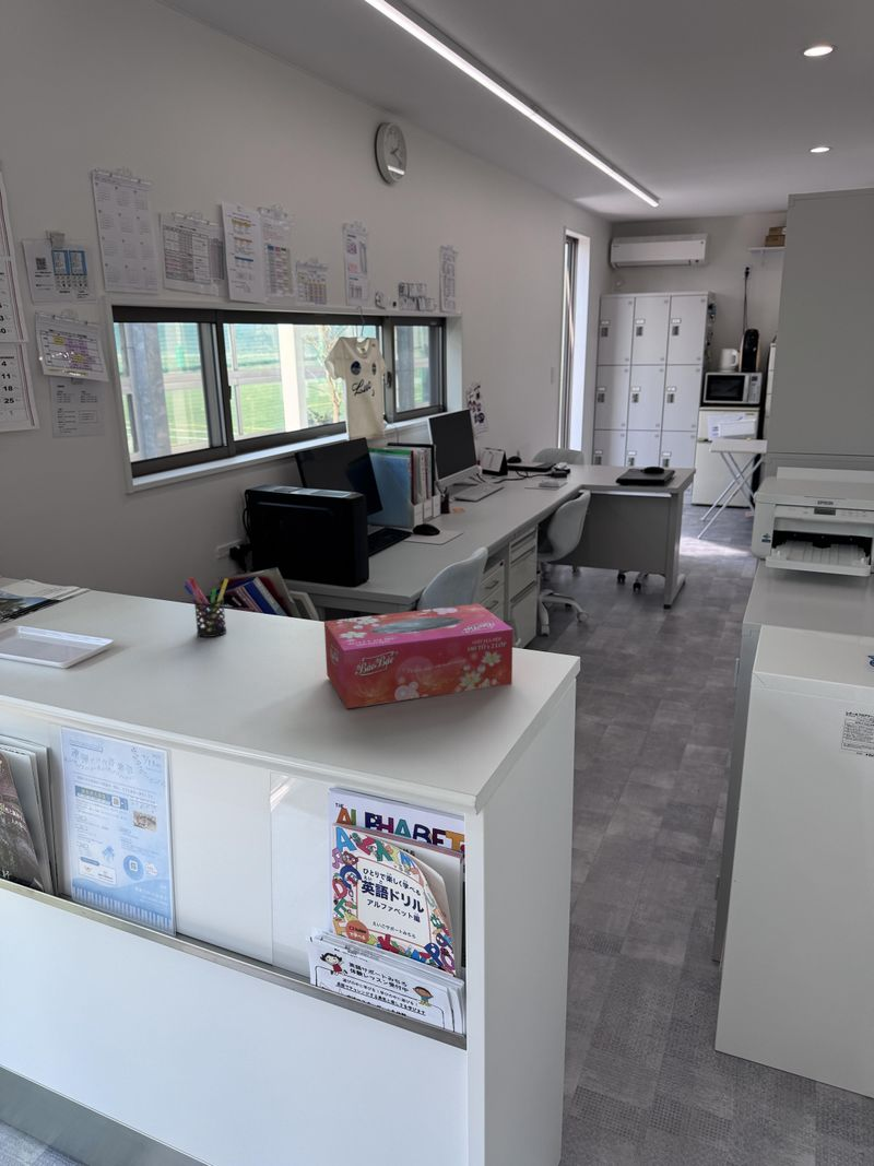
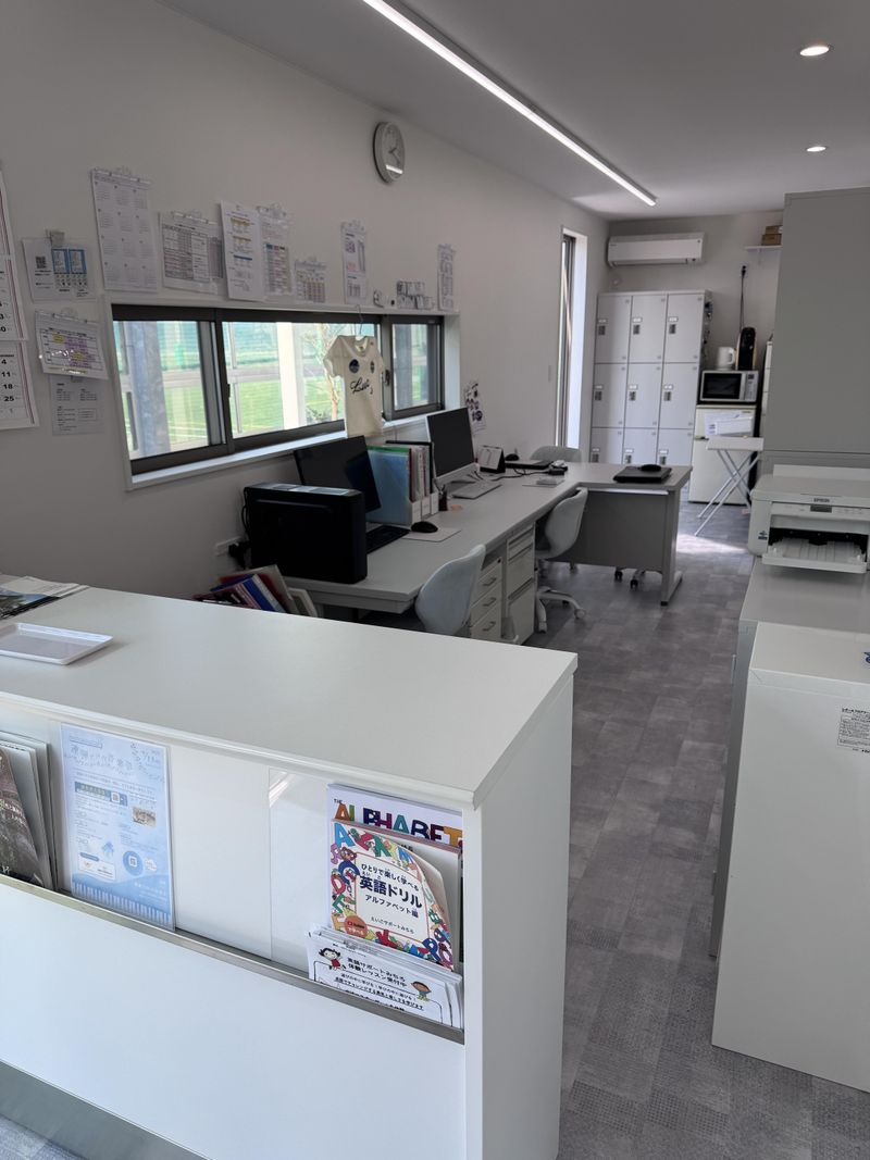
- tissue box [323,603,513,710]
- pen holder [184,576,229,638]
